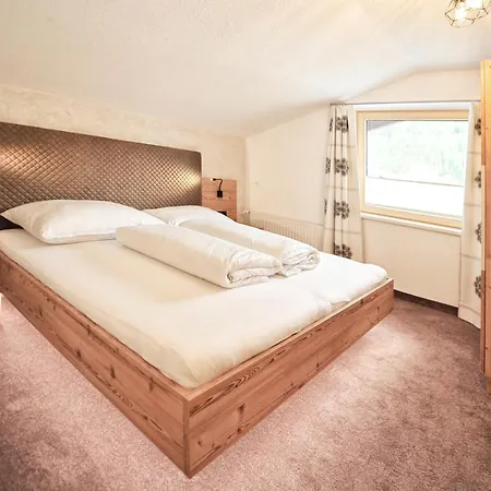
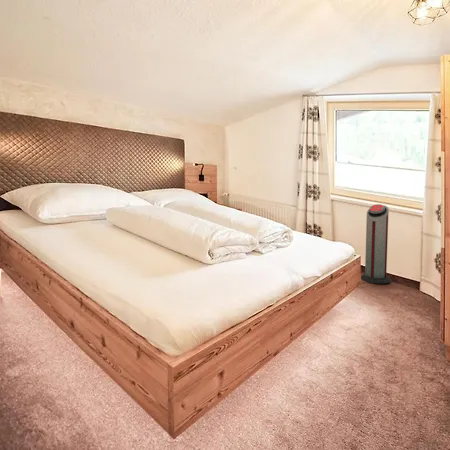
+ air purifier [360,203,392,285]
